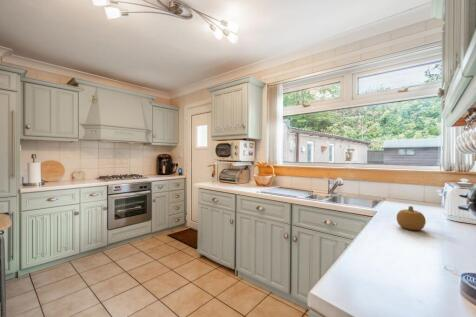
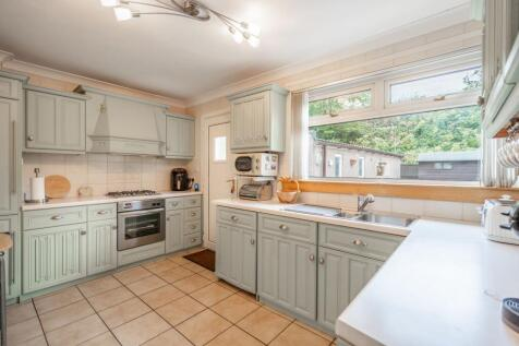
- fruit [396,205,427,231]
